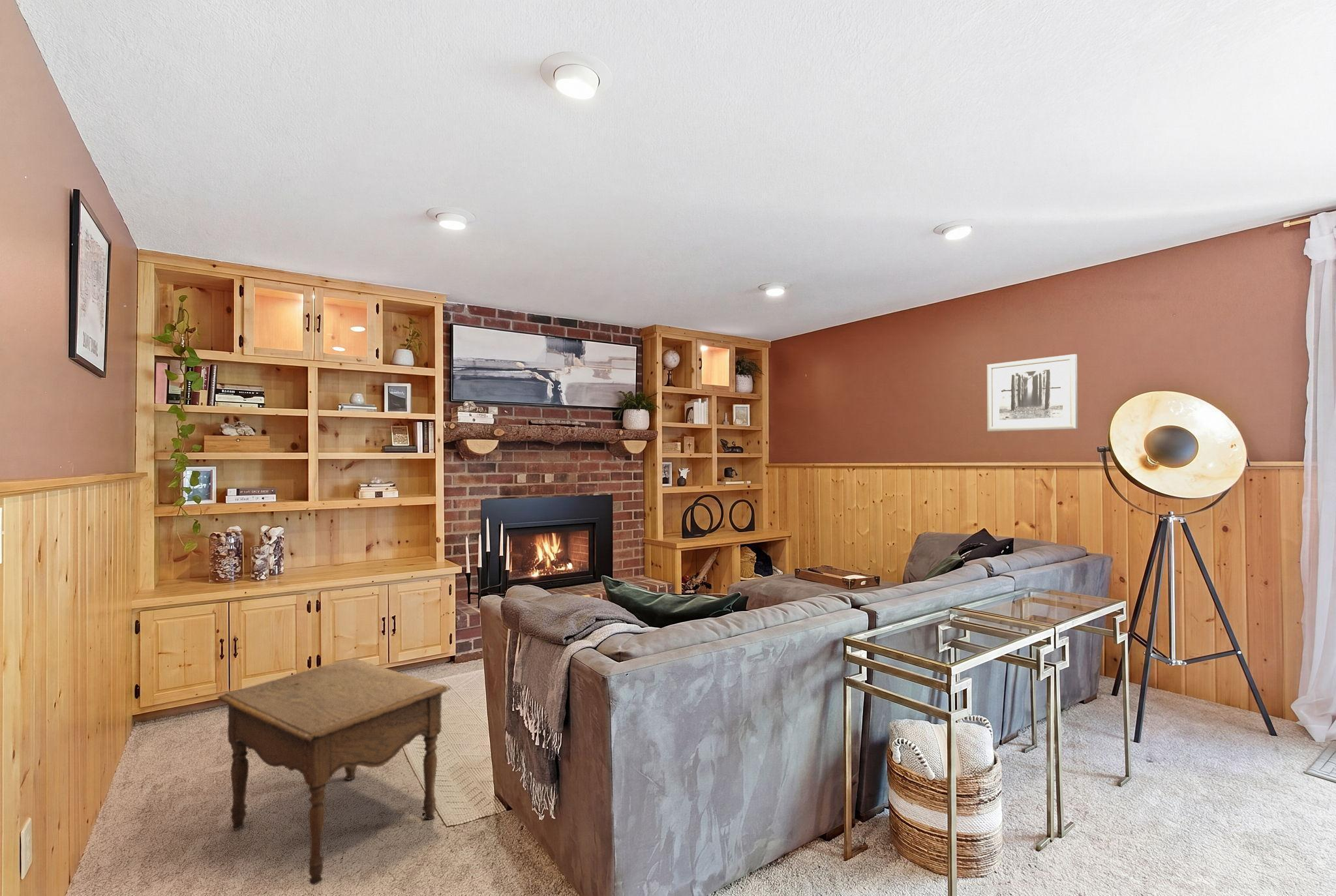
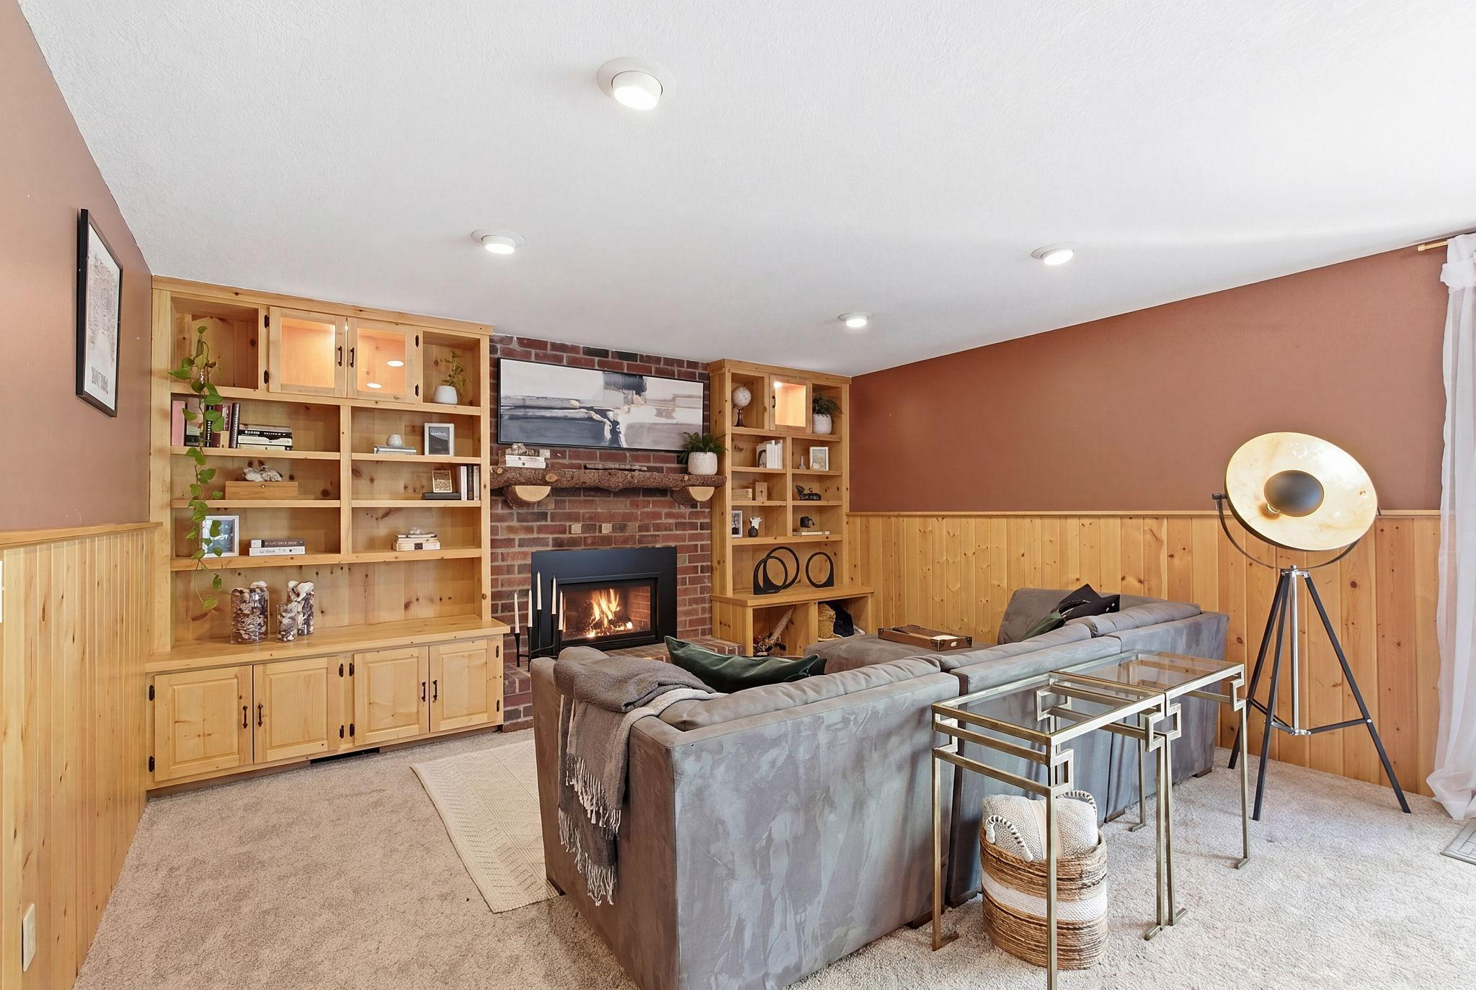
- wall art [986,353,1078,432]
- side table [217,657,451,886]
